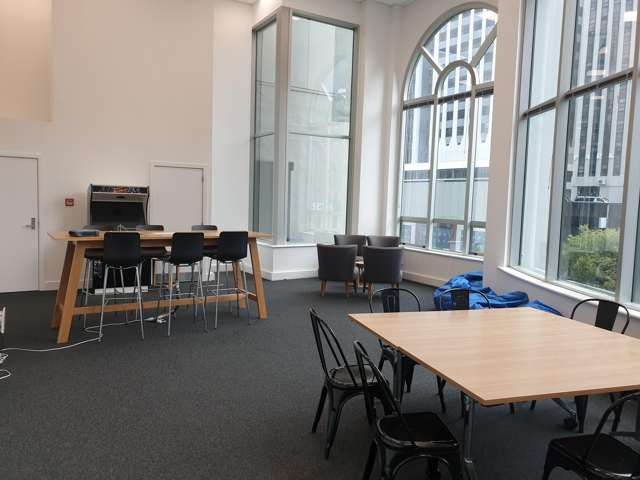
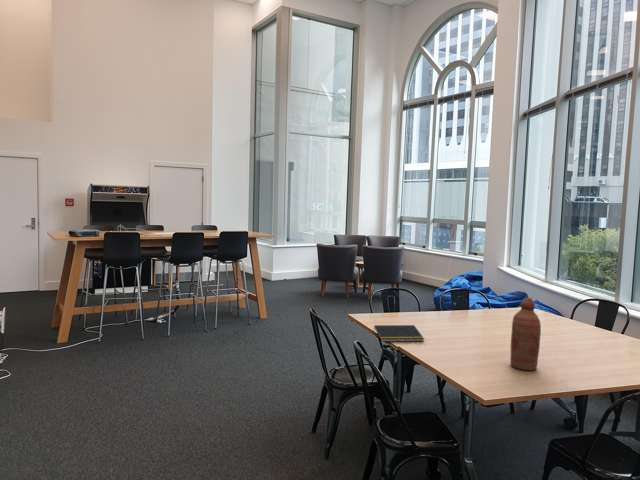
+ notepad [372,324,425,343]
+ bottle [509,297,542,372]
